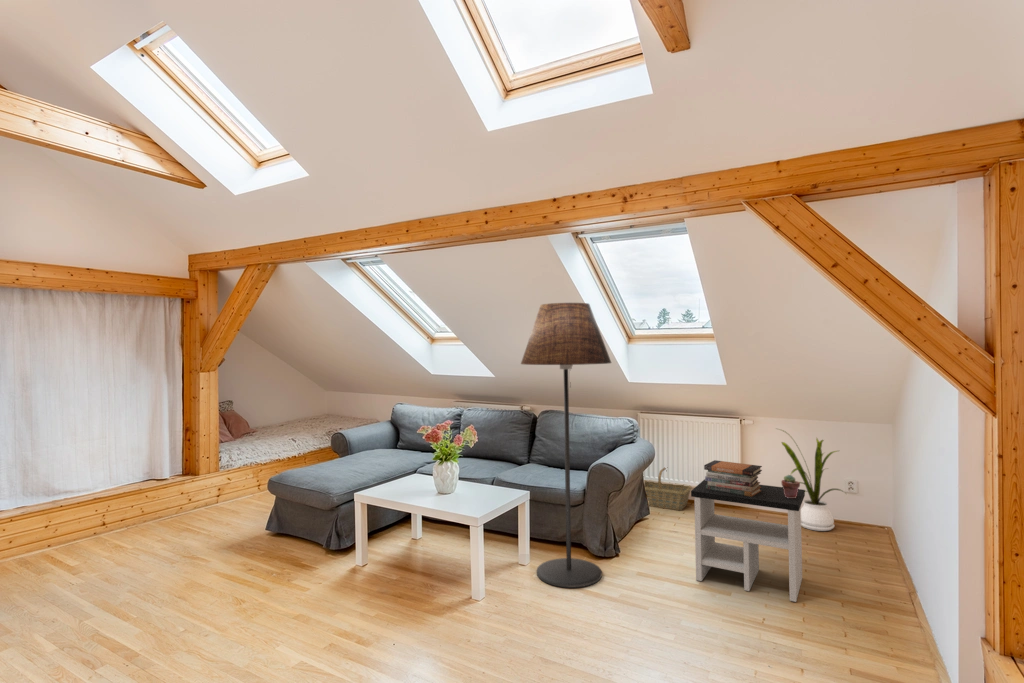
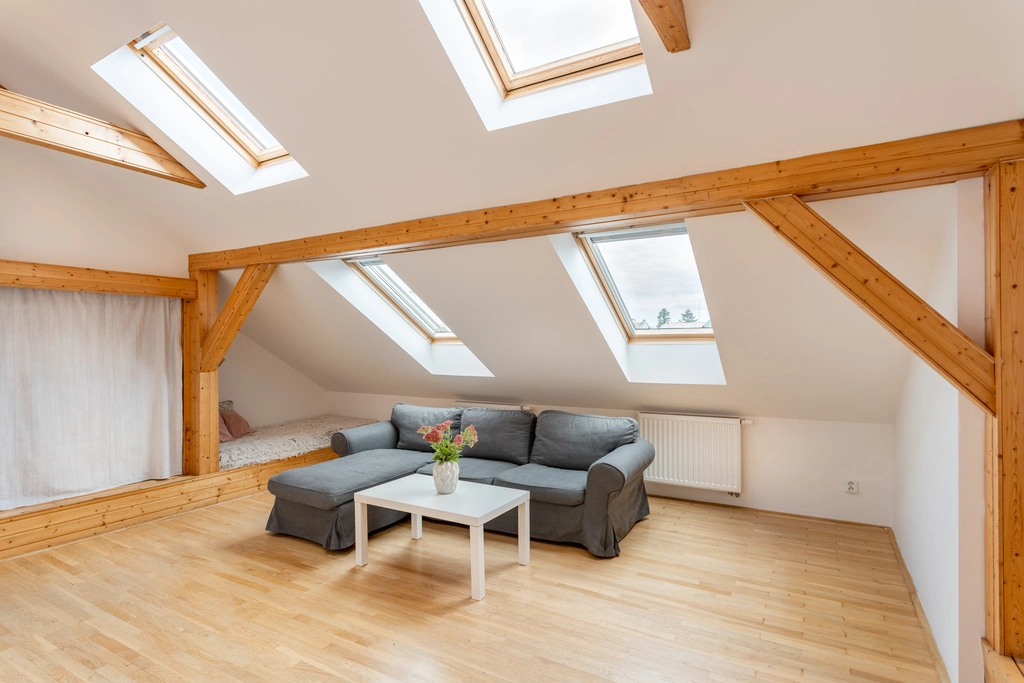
- potted succulent [780,474,801,498]
- side table [690,478,806,603]
- house plant [774,427,846,532]
- book stack [703,459,763,497]
- floor lamp [520,302,612,589]
- basket [644,467,692,511]
